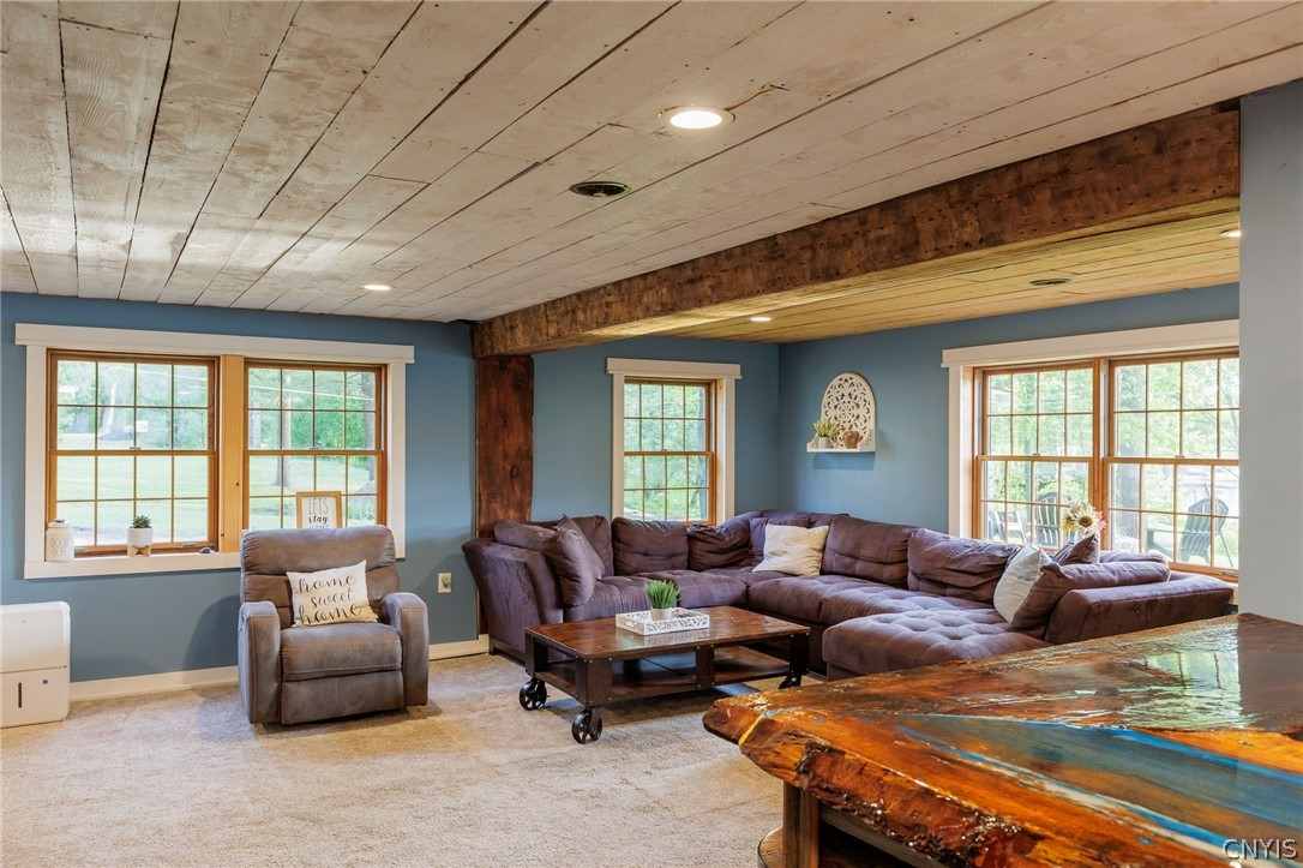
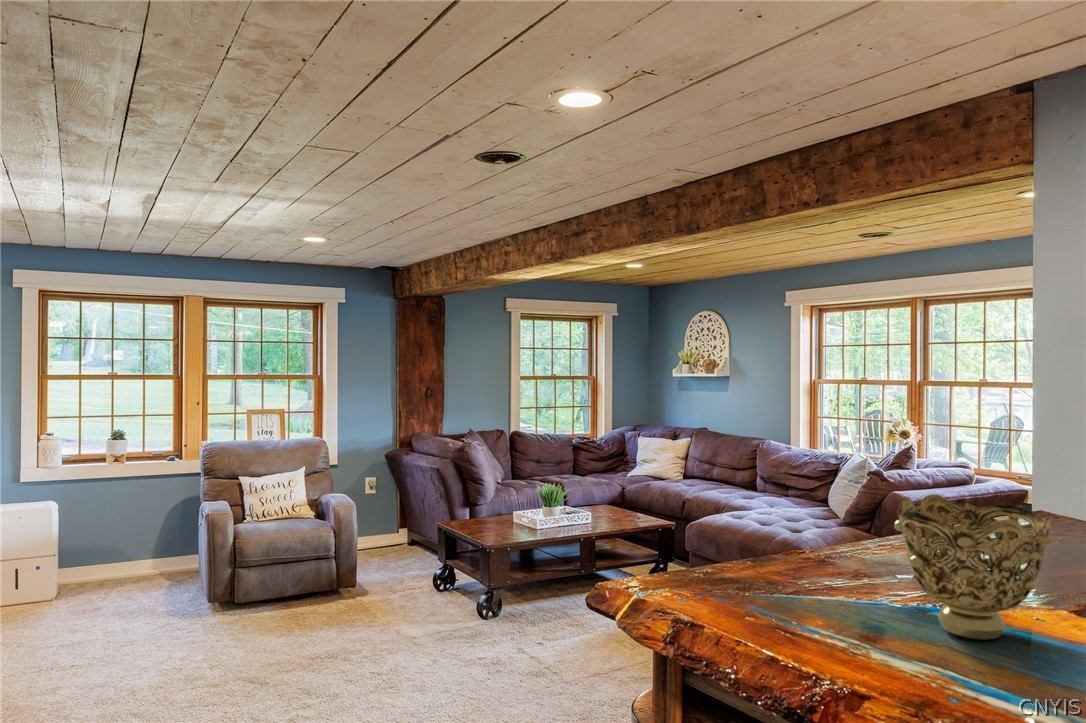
+ decorative bowl [893,493,1055,640]
